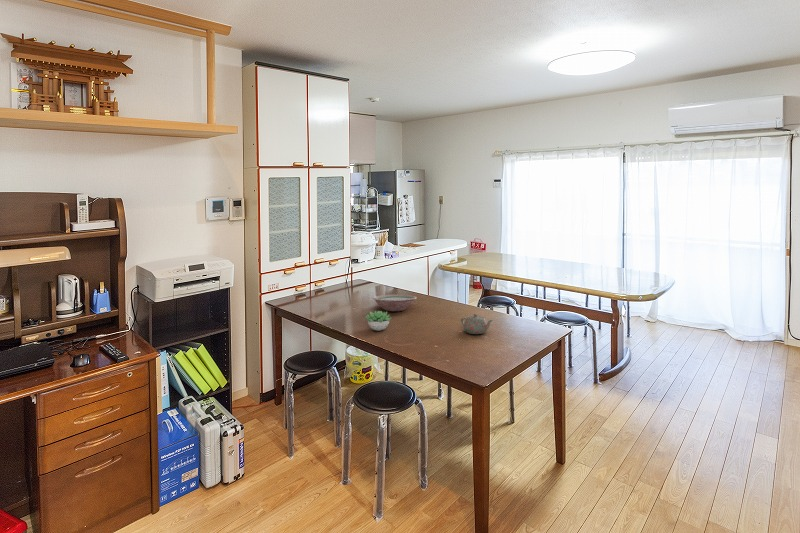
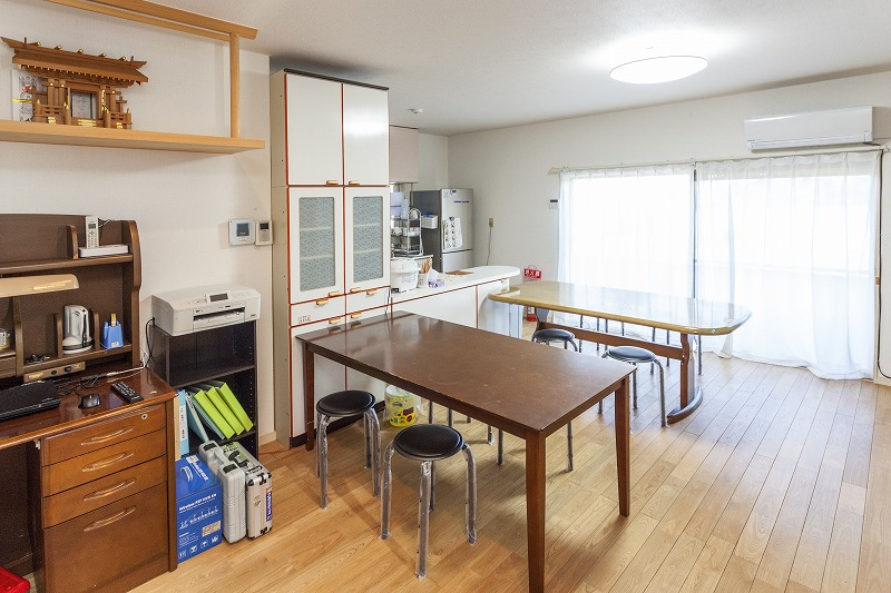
- succulent plant [364,310,393,332]
- bowl [372,294,417,312]
- teapot [460,313,494,335]
